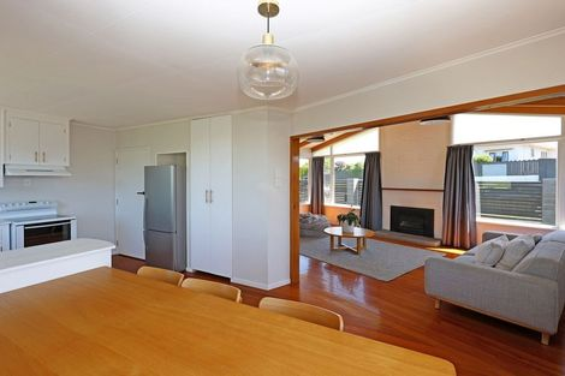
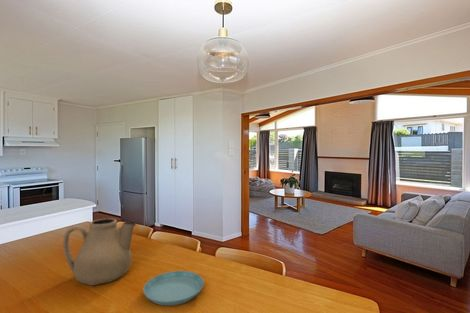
+ teapot [62,217,137,287]
+ saucer [142,270,205,307]
